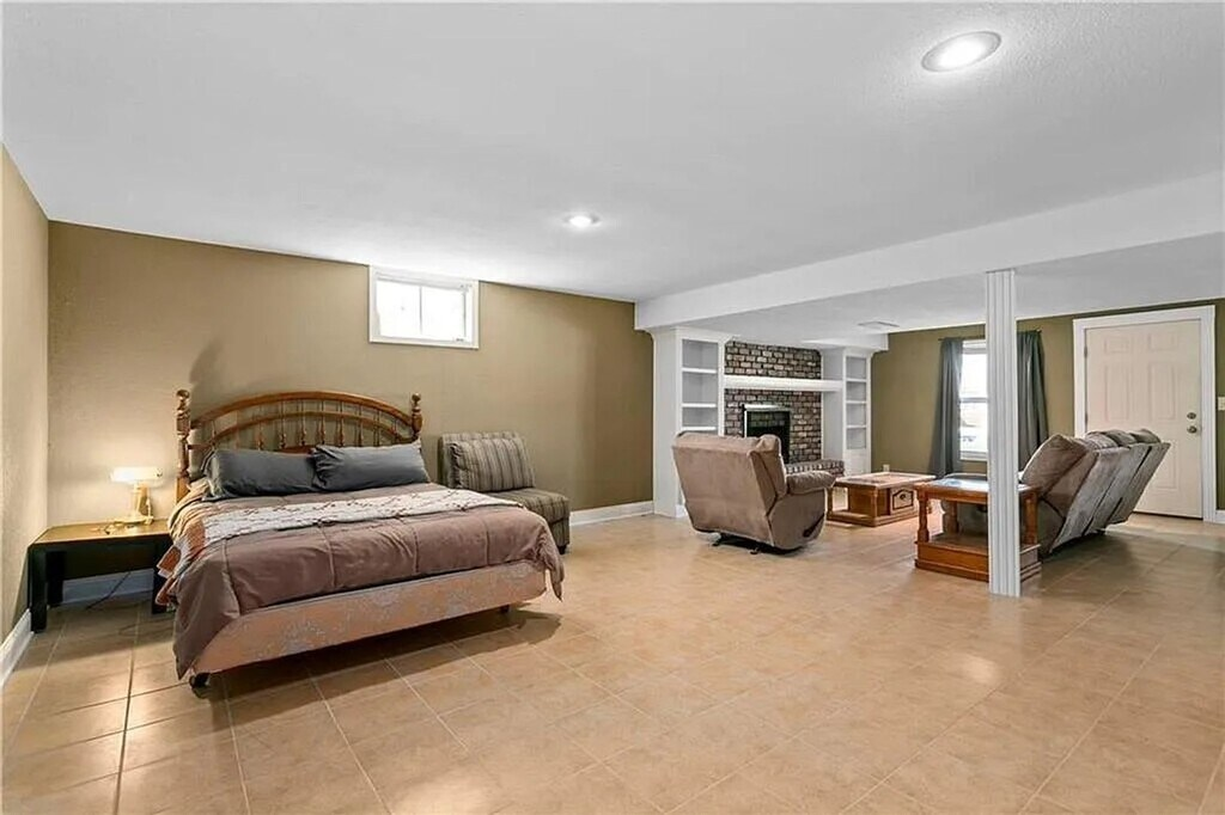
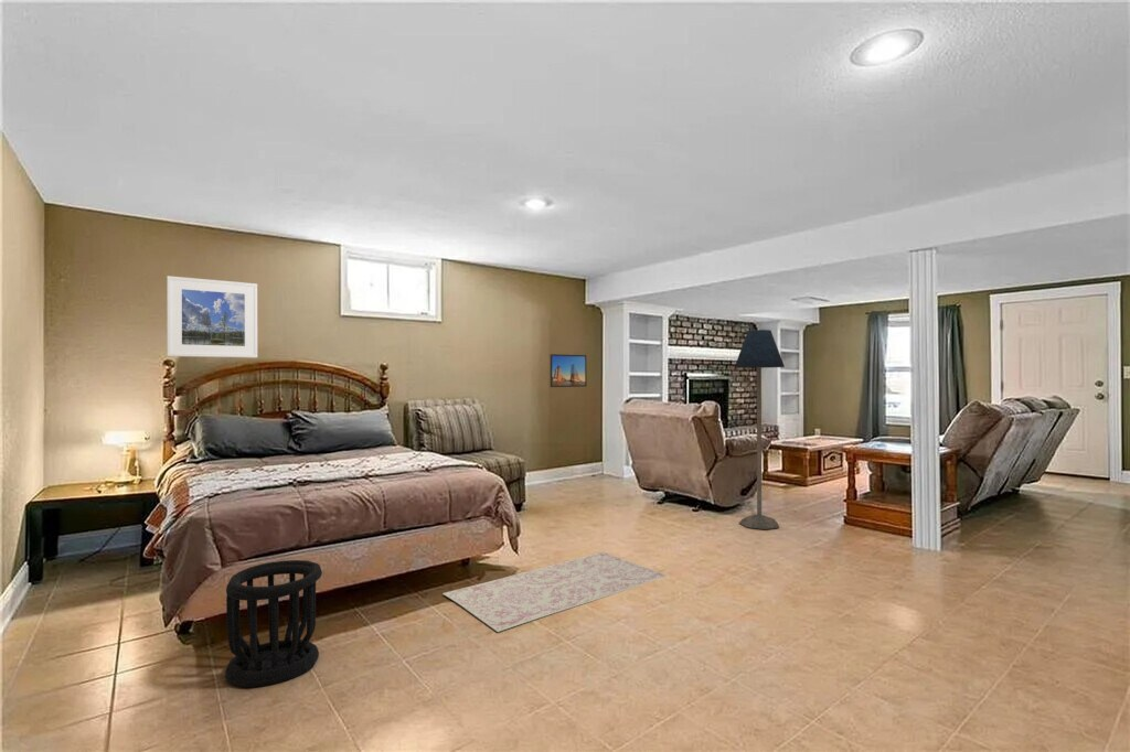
+ wastebasket [224,559,323,688]
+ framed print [550,353,587,388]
+ floor lamp [734,329,786,530]
+ rug [441,550,669,633]
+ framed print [166,275,258,358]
